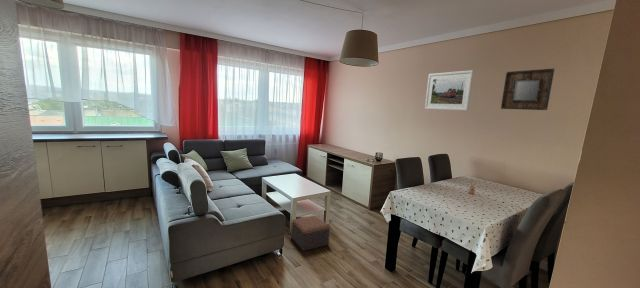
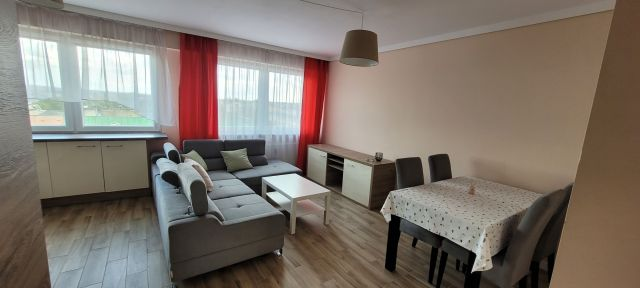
- home mirror [500,68,555,111]
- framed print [424,69,474,112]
- footstool [290,215,331,252]
